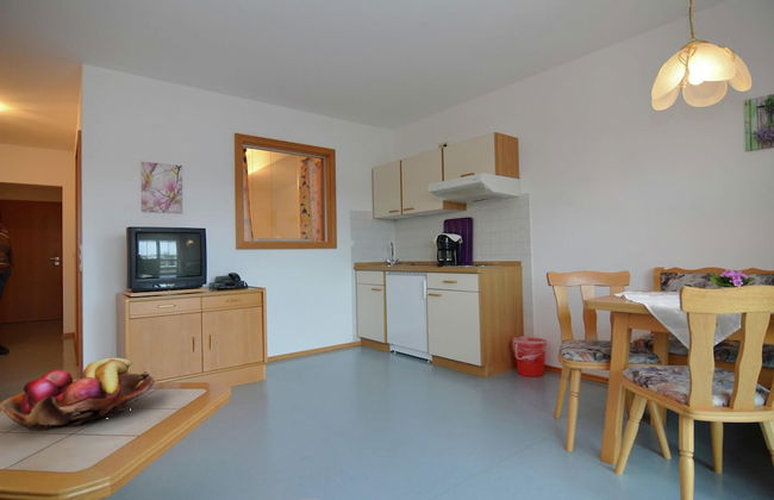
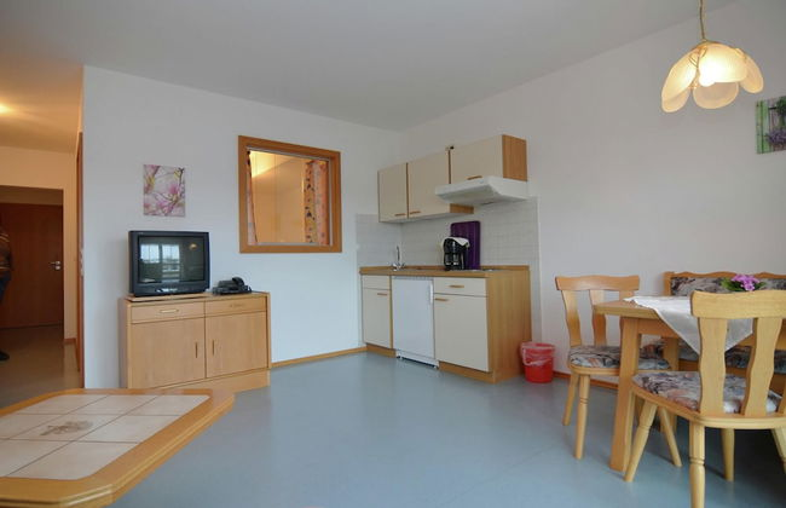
- fruit basket [0,357,155,432]
